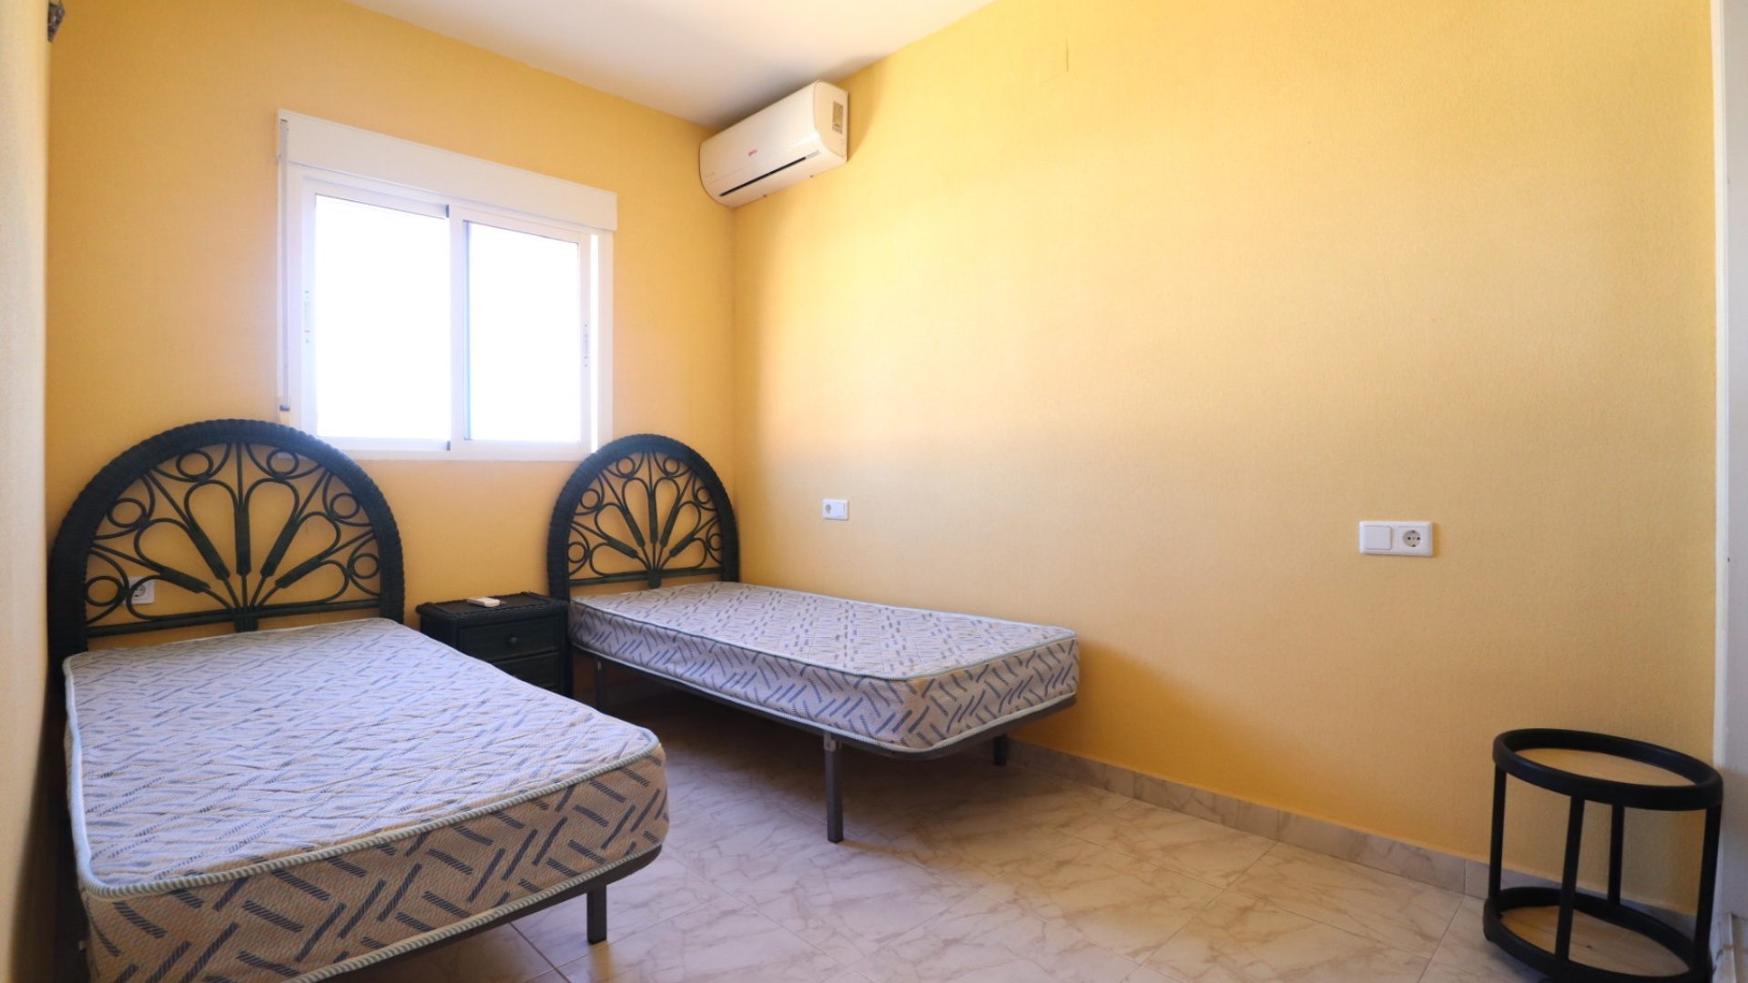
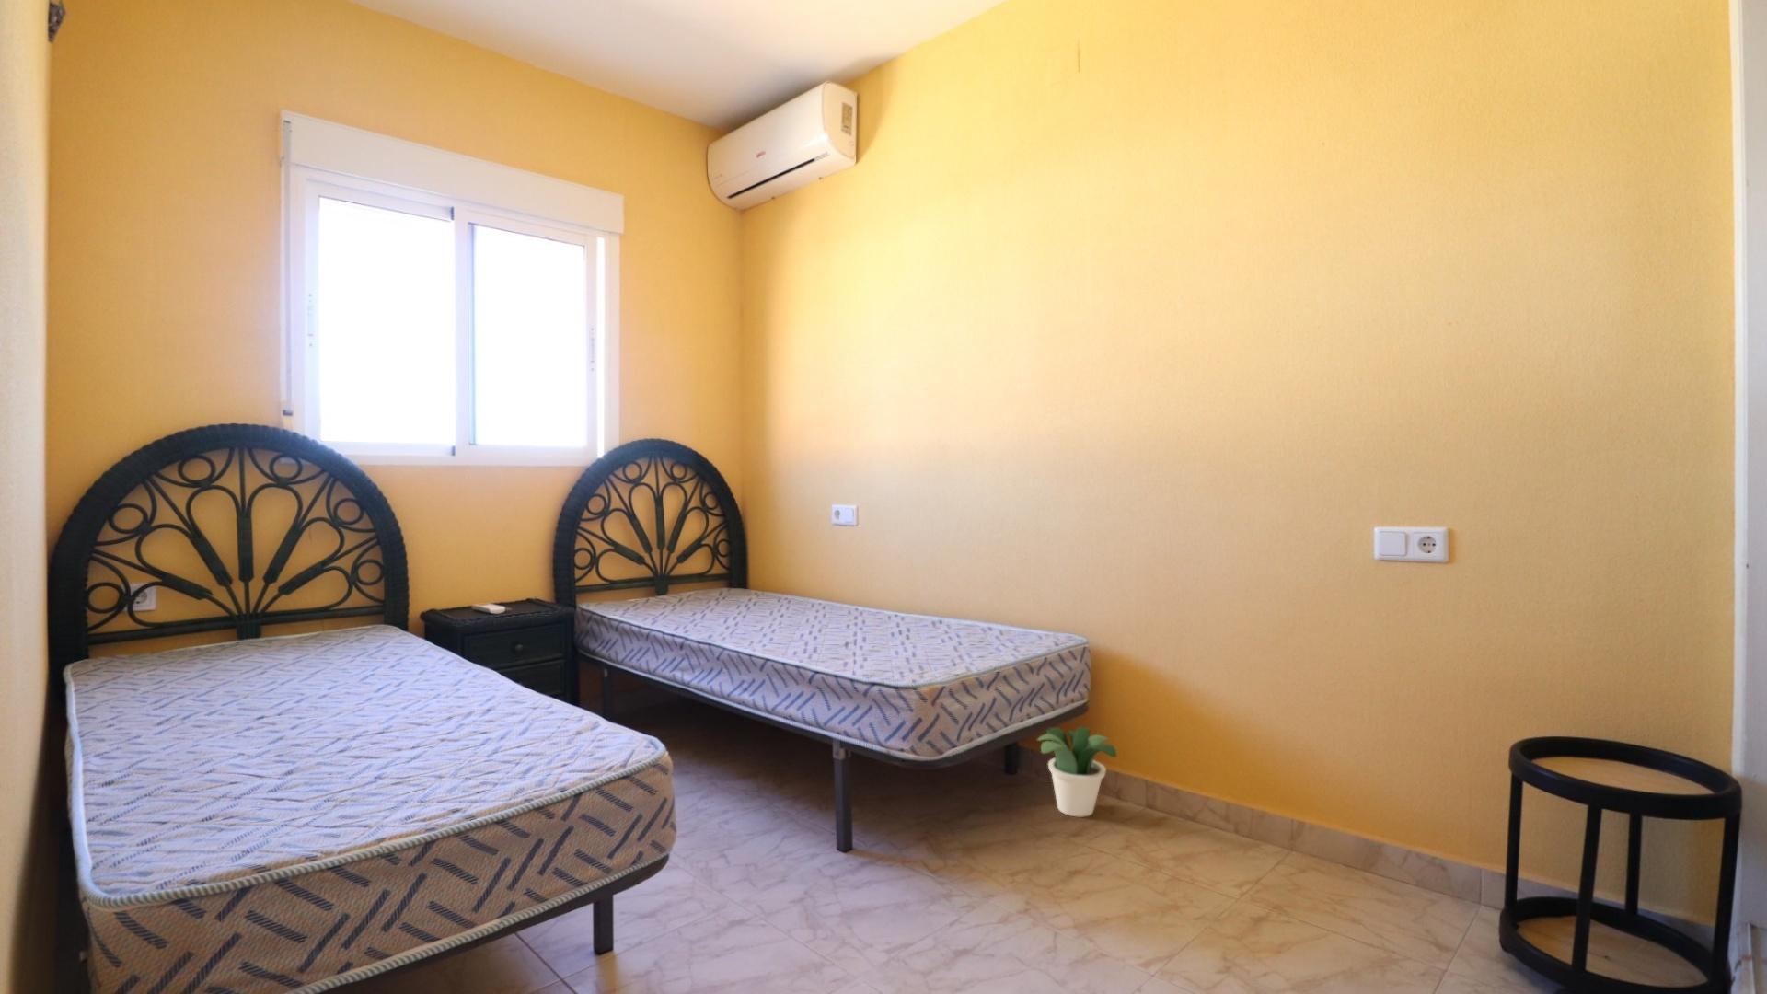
+ potted plant [1036,726,1119,818]
